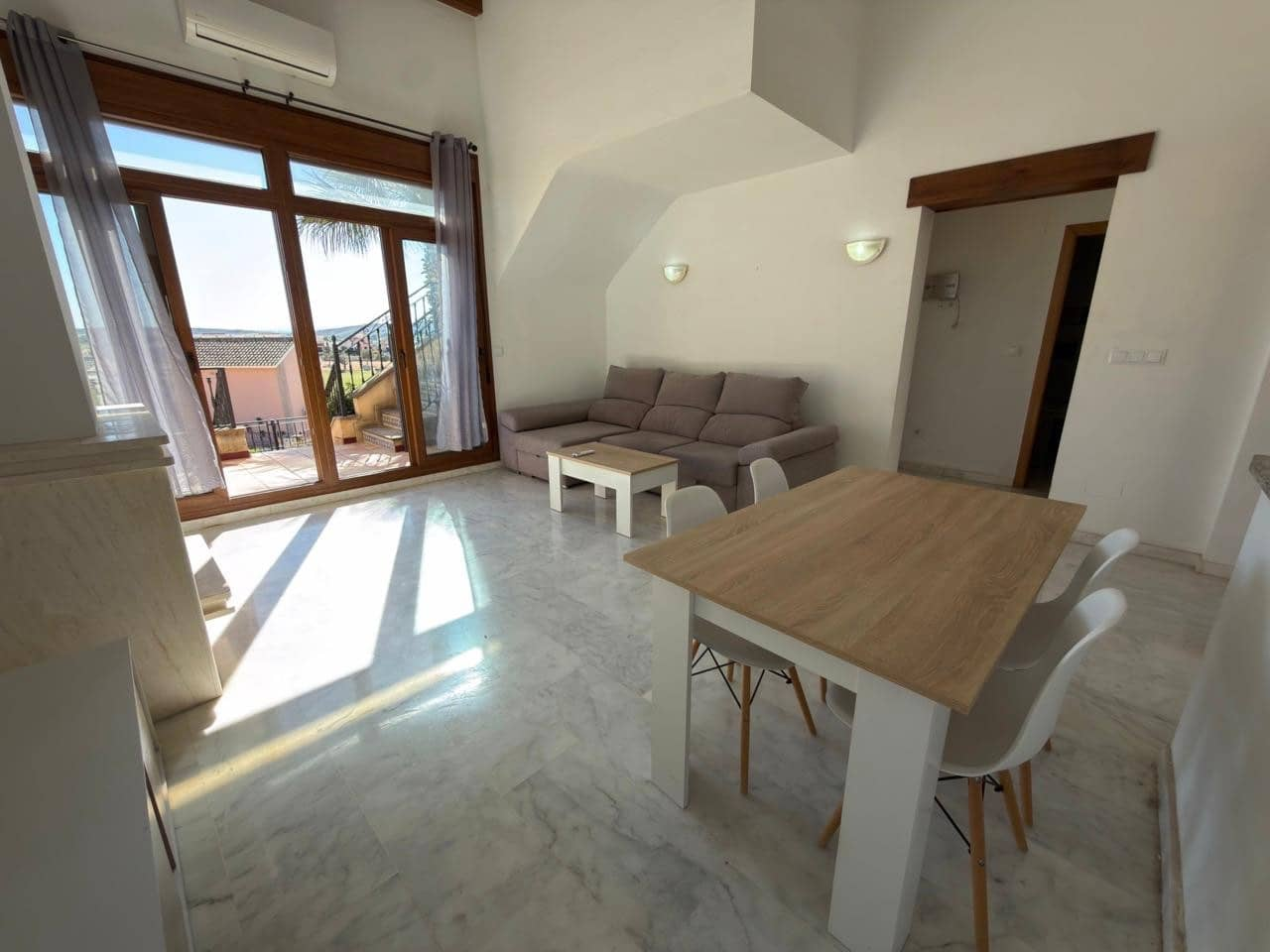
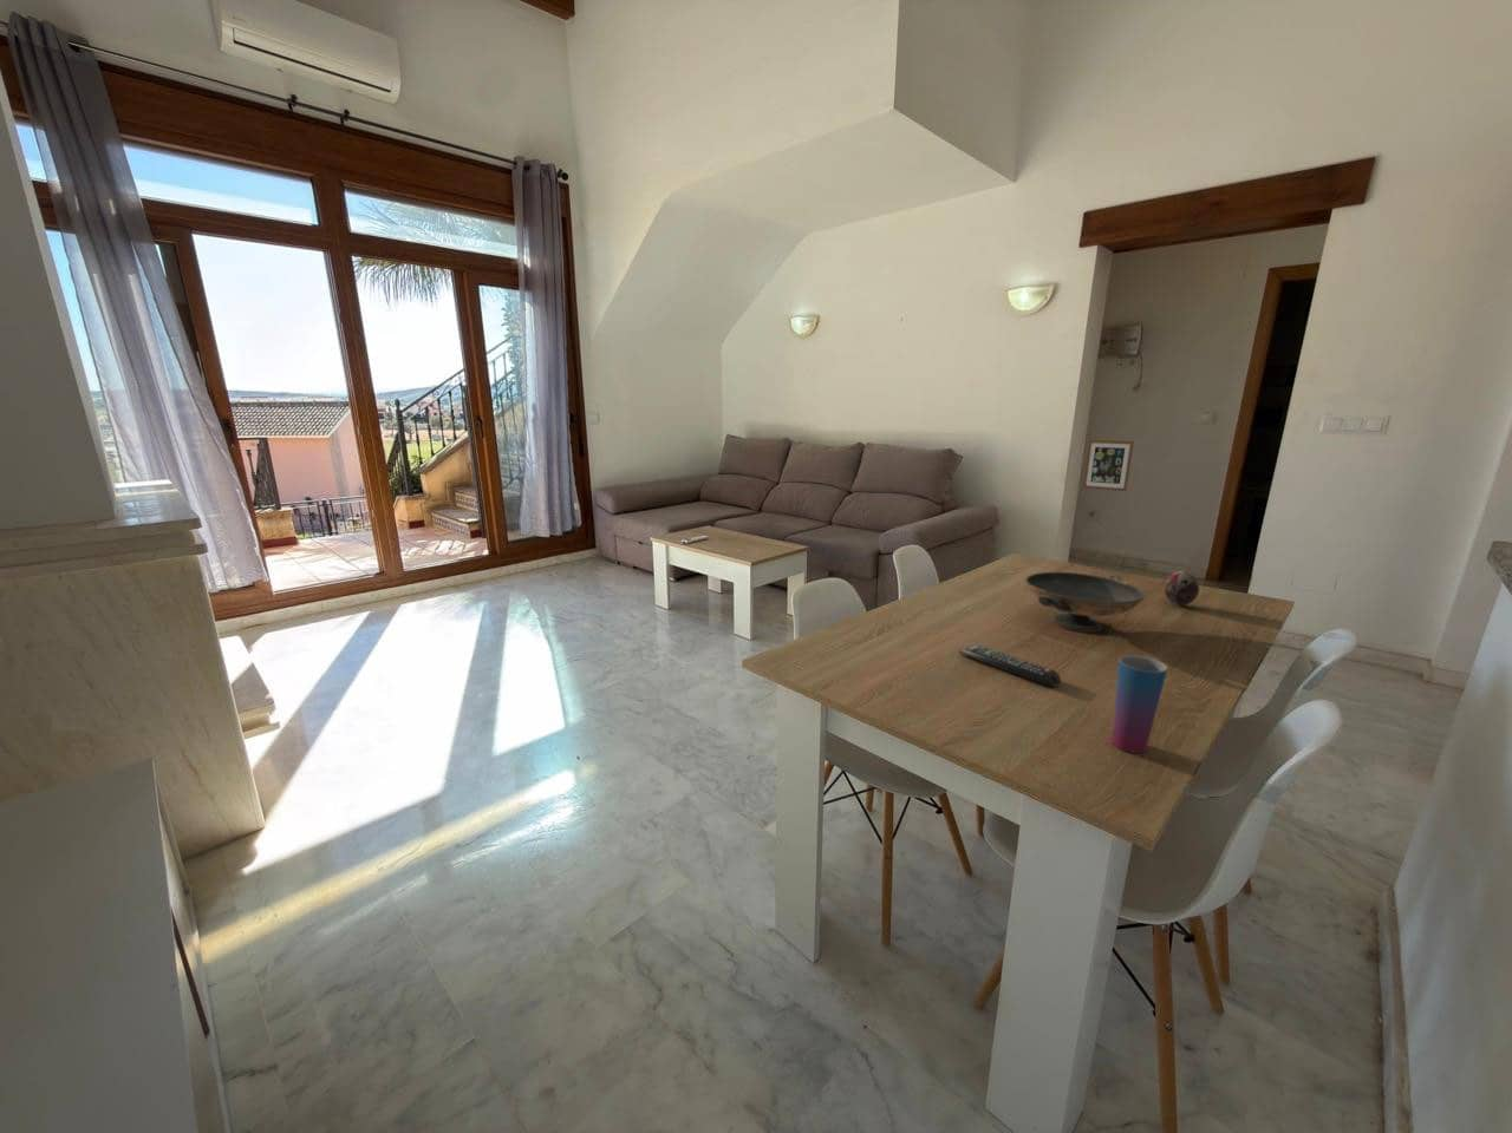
+ wall art [1081,439,1135,493]
+ decorative egg [1163,570,1200,607]
+ decorative bowl [1024,571,1147,634]
+ remote control [958,643,1062,688]
+ cup [1111,653,1168,755]
